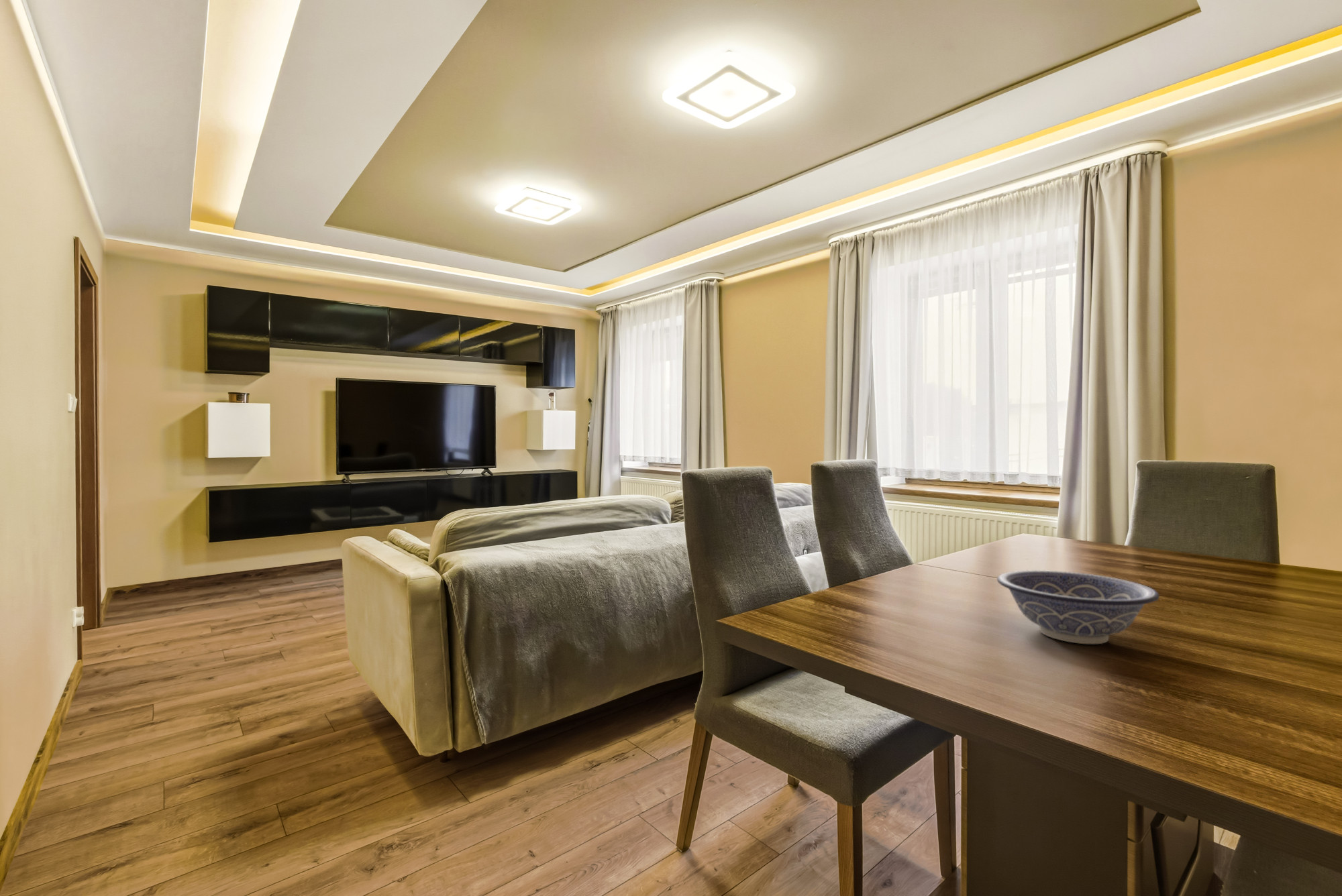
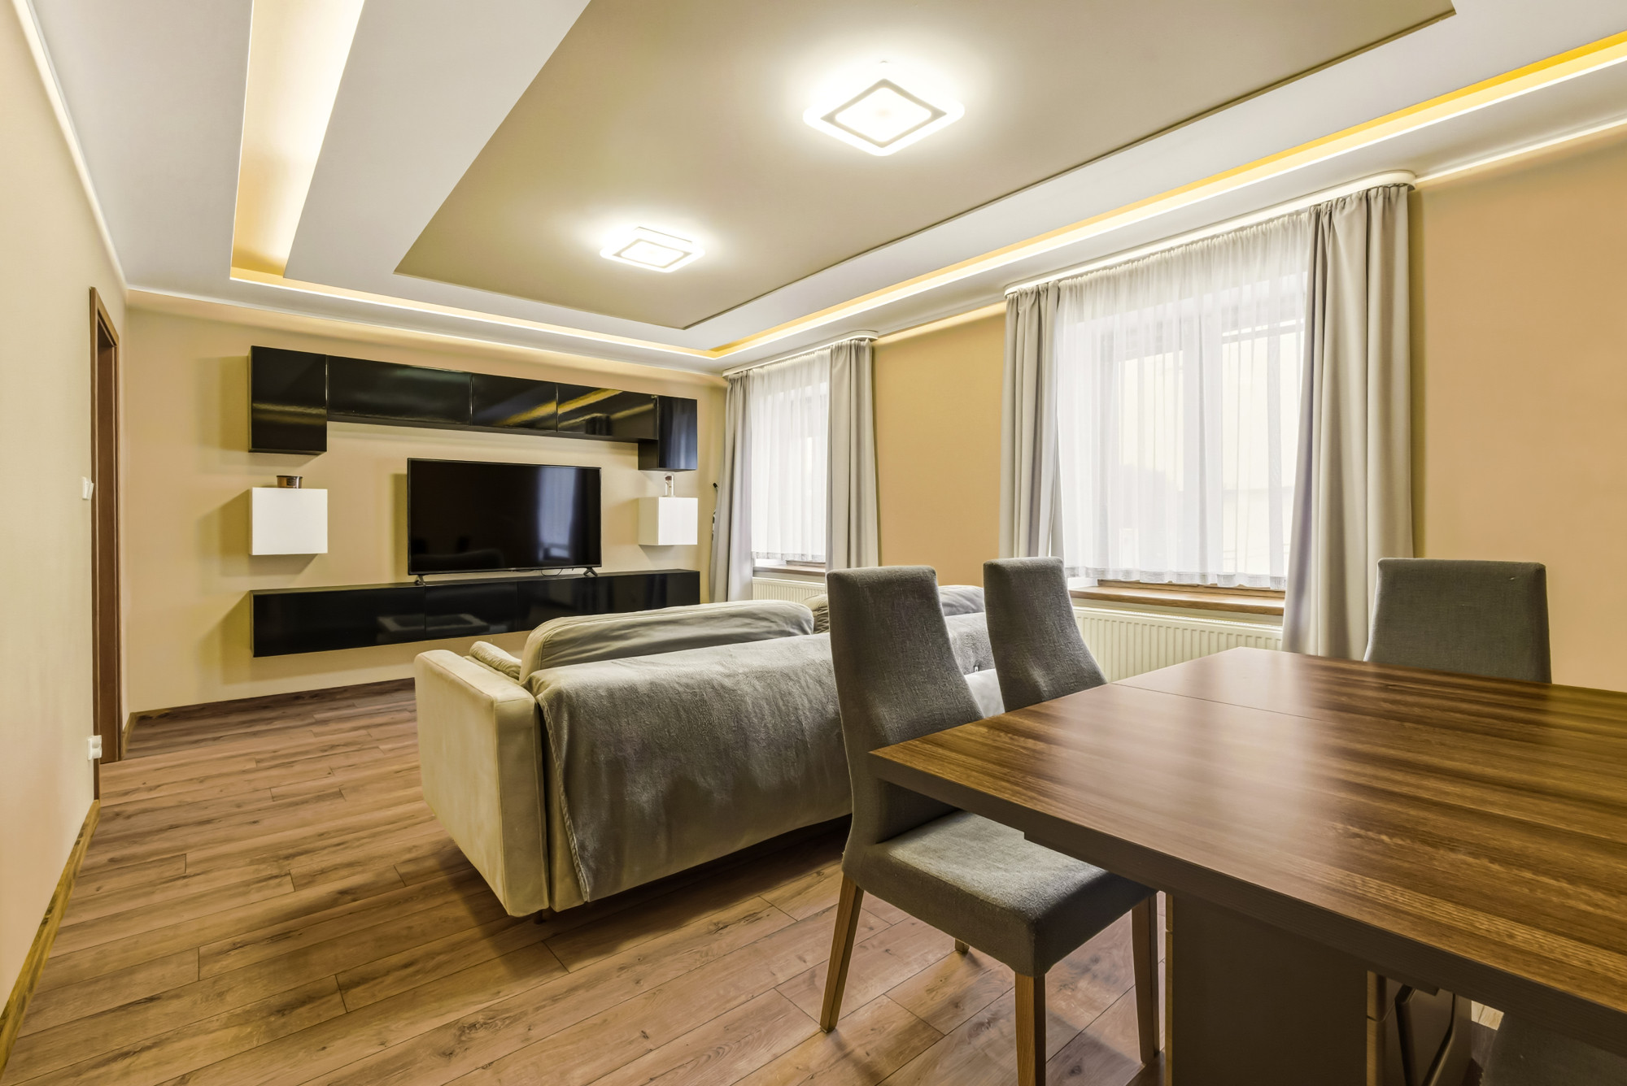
- decorative bowl [996,569,1160,645]
